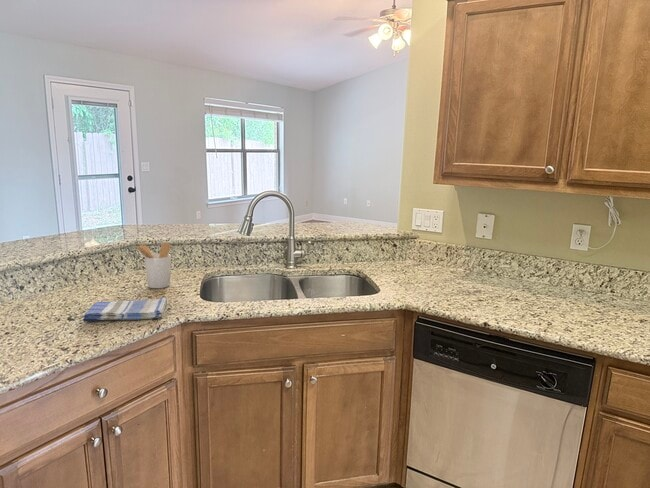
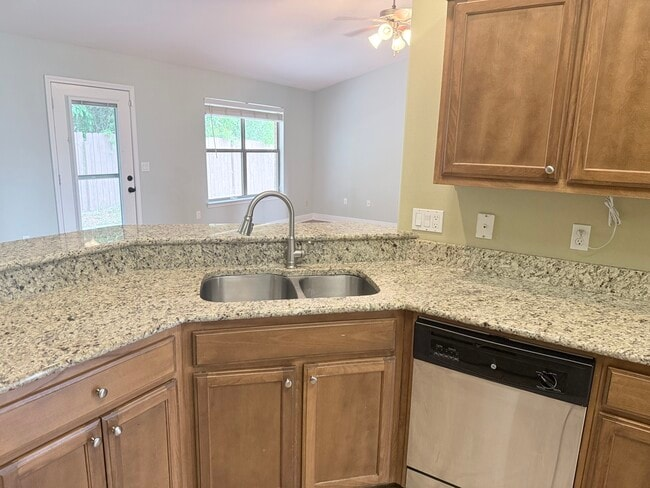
- utensil holder [133,241,172,289]
- dish towel [82,297,168,322]
